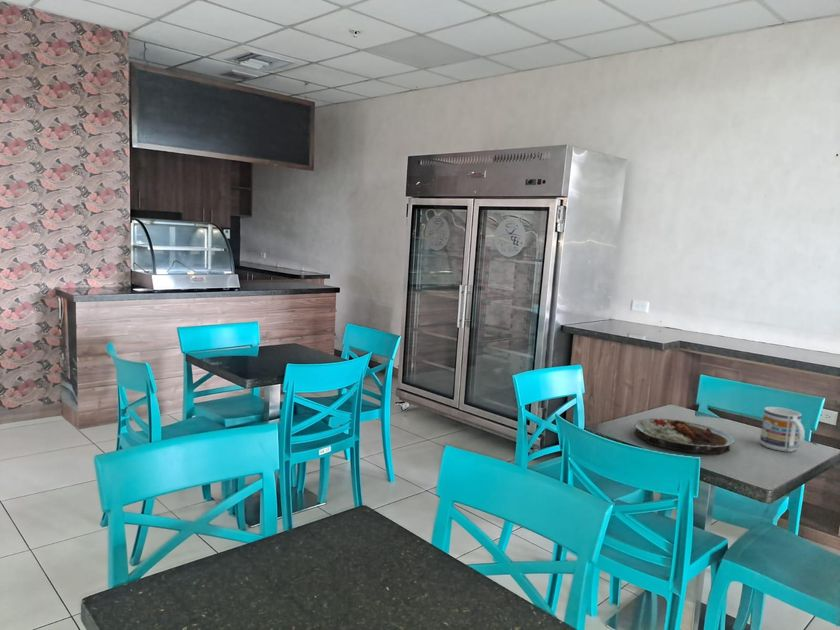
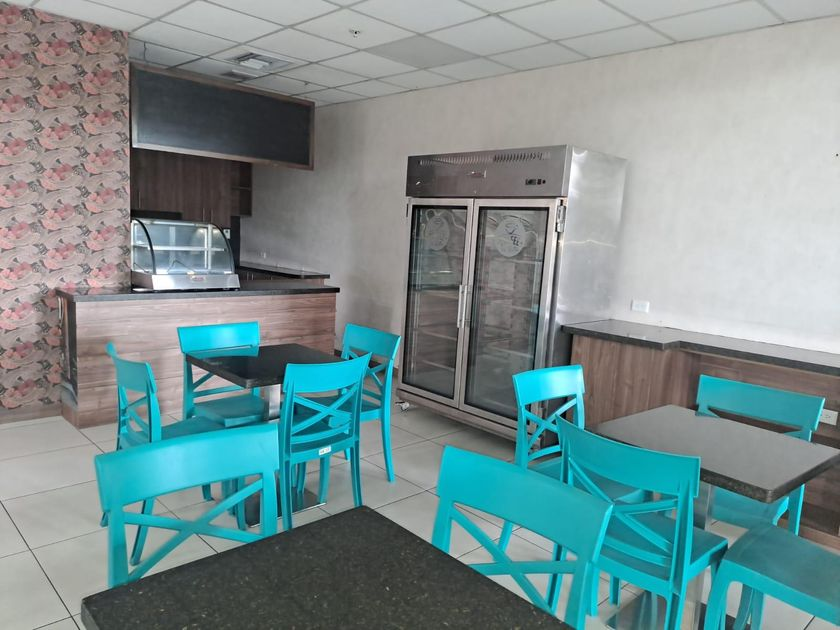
- plate [634,417,735,455]
- mug [759,406,806,453]
